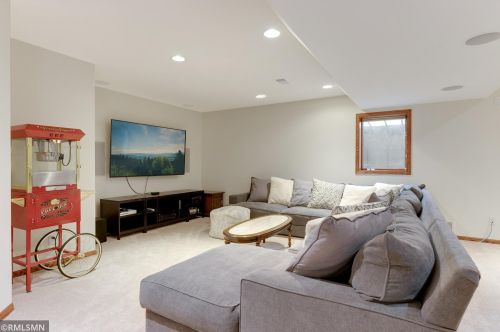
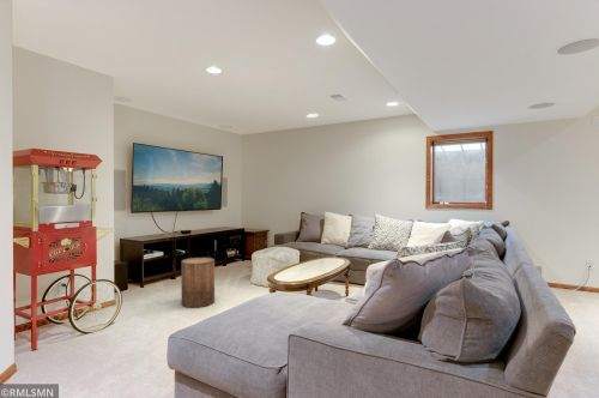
+ stool [181,257,216,309]
